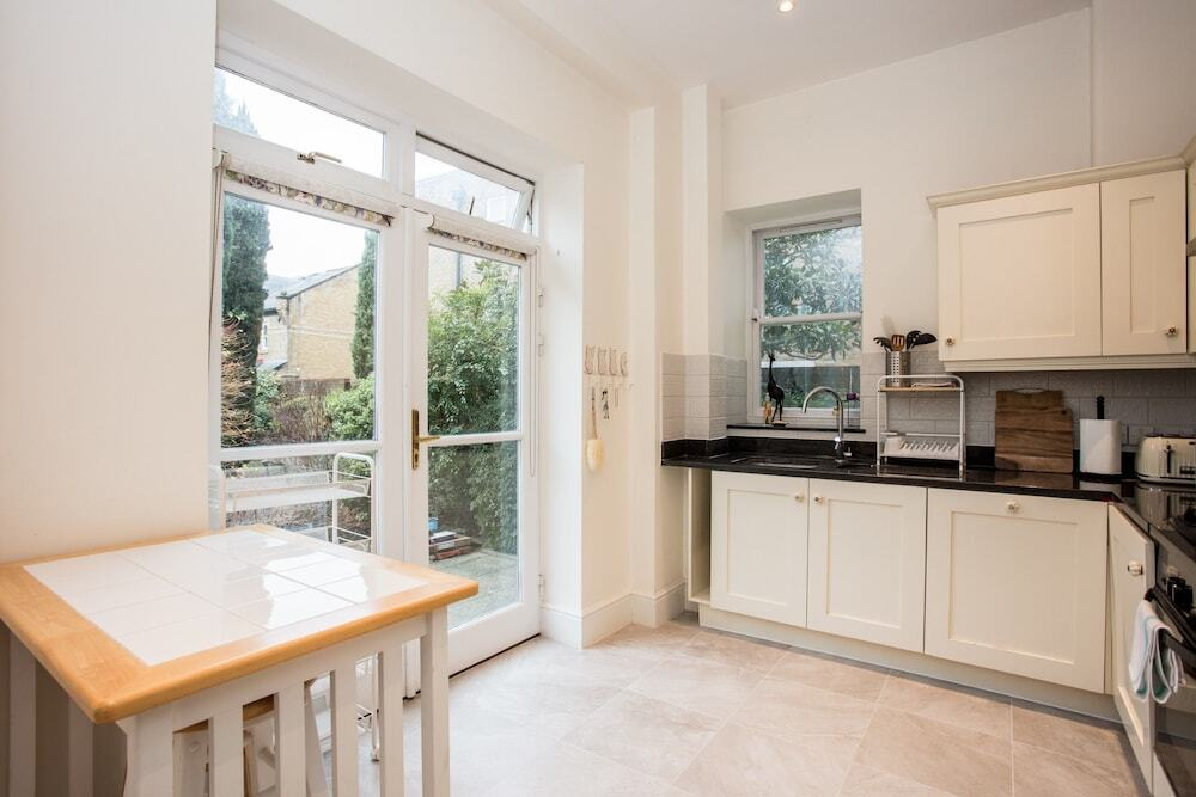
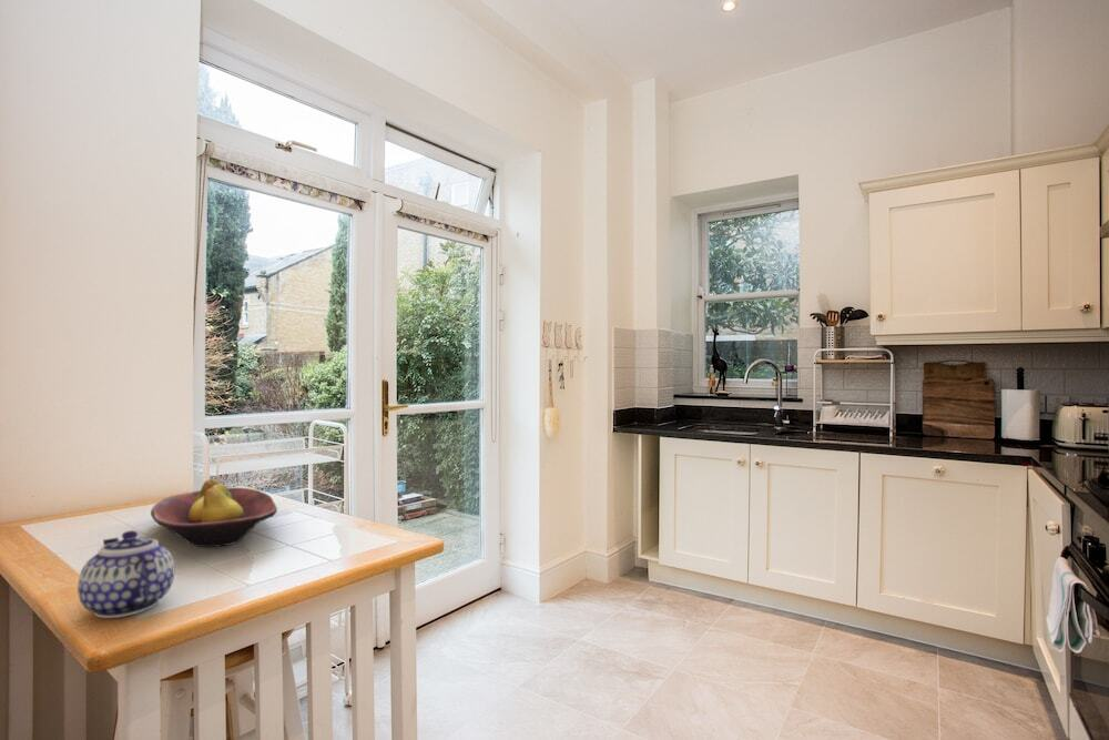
+ fruit bowl [150,478,278,548]
+ teapot [77,529,175,619]
